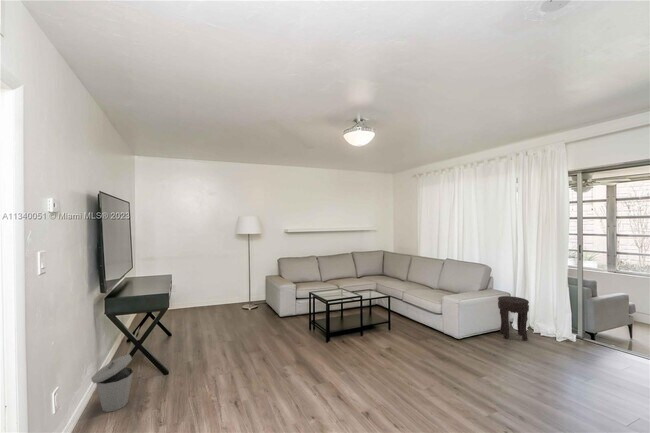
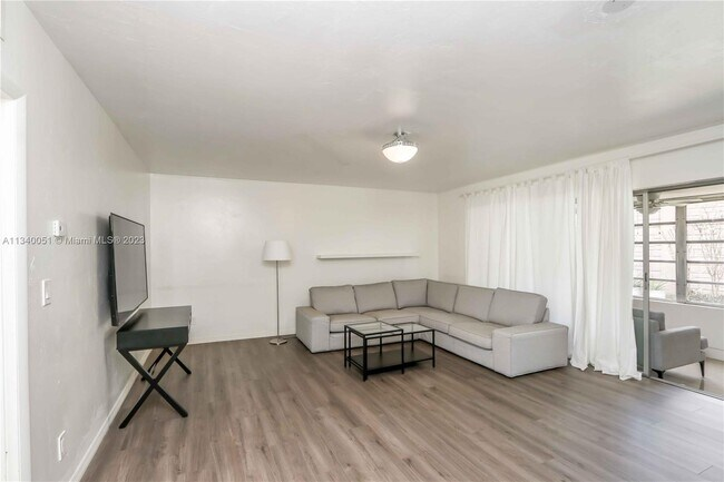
- side table [497,295,530,342]
- trash can [90,353,134,413]
